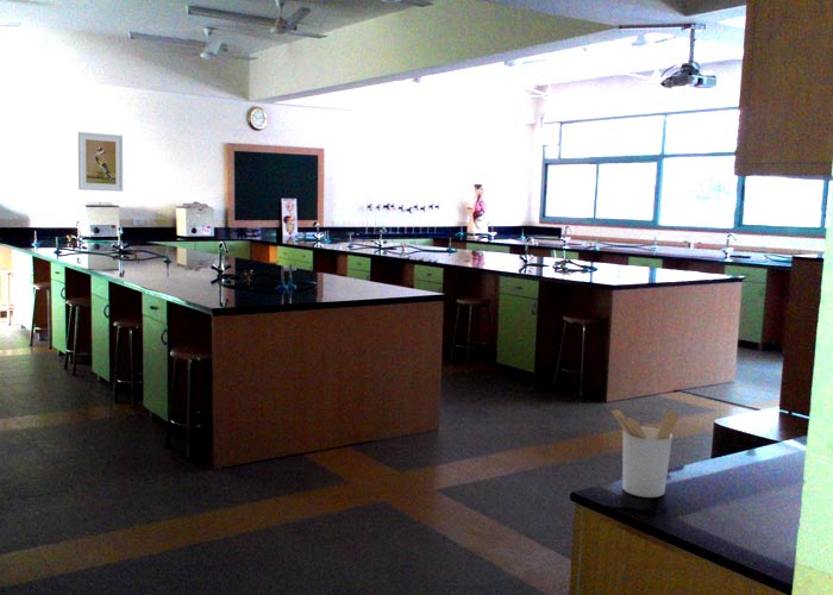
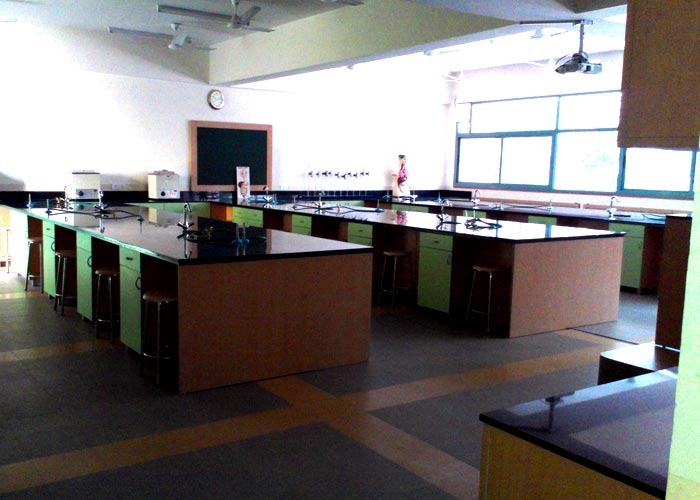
- utensil holder [610,408,679,499]
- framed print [77,131,124,193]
